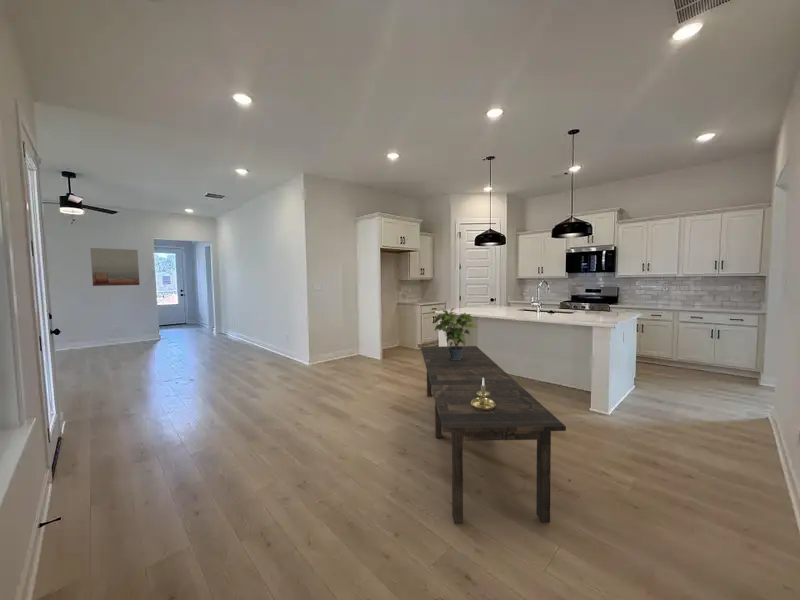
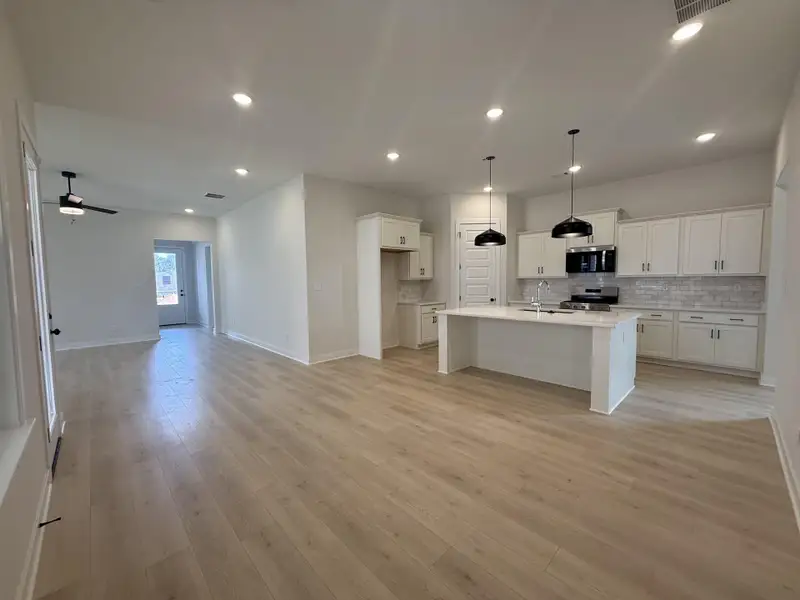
- potted plant [433,307,479,360]
- candle holder [471,378,496,410]
- dining table [420,345,567,525]
- wall art [89,247,141,287]
